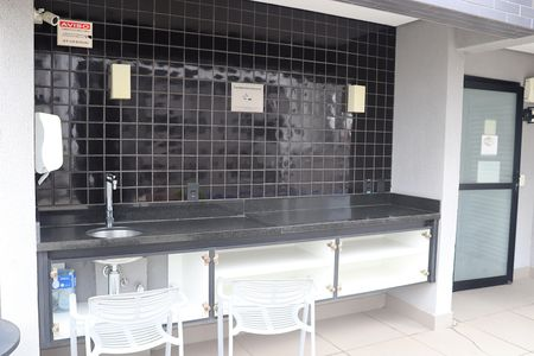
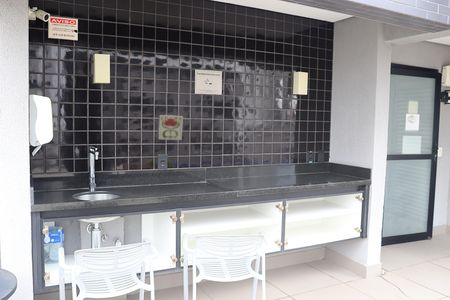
+ decorative tile [157,113,184,141]
